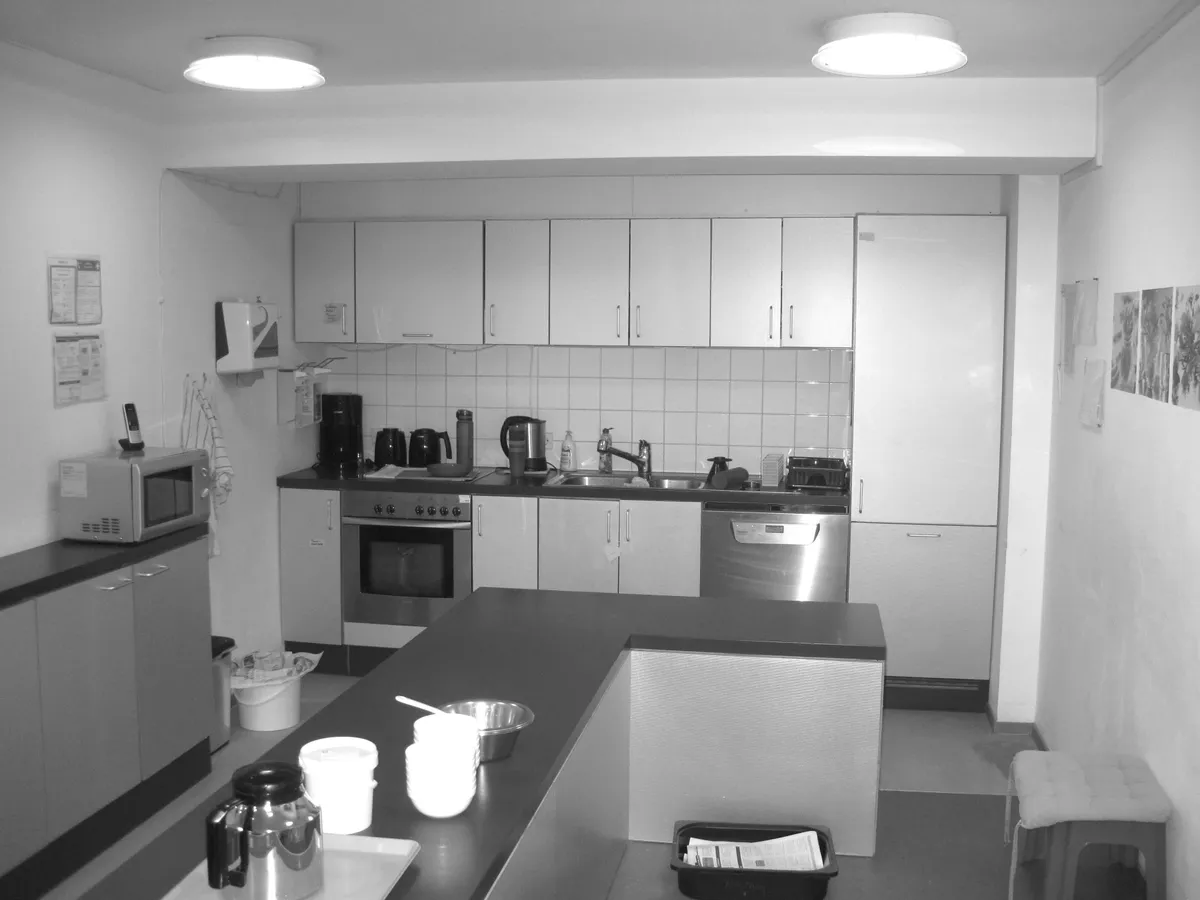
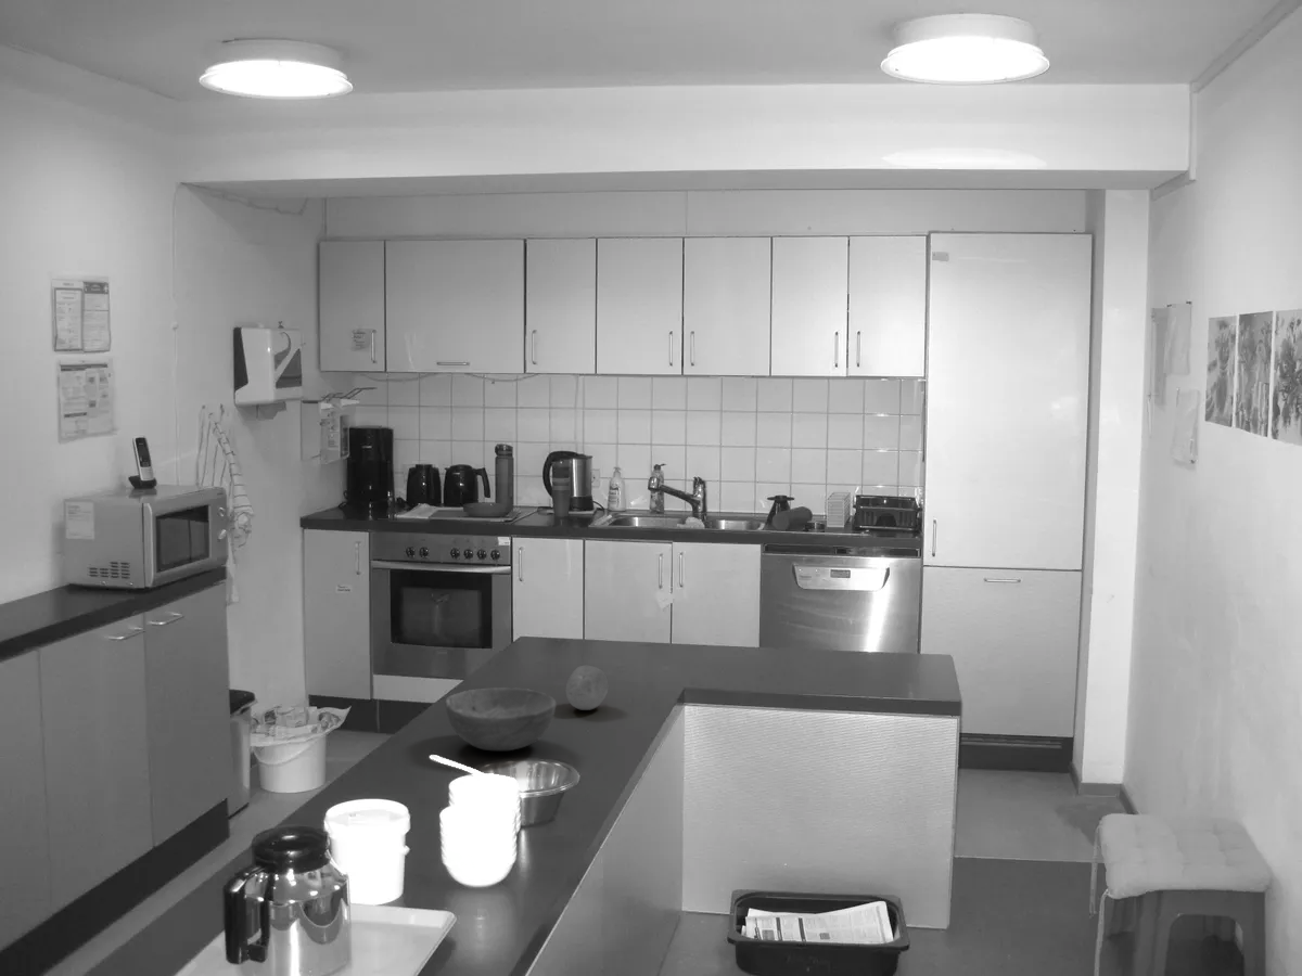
+ fruit [565,665,609,711]
+ bowl [445,686,557,752]
